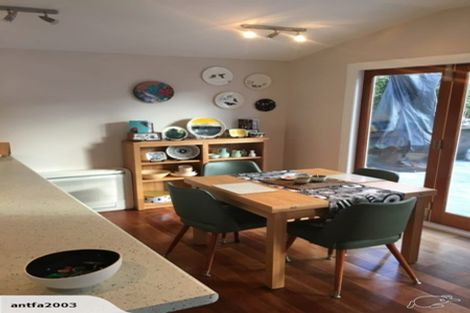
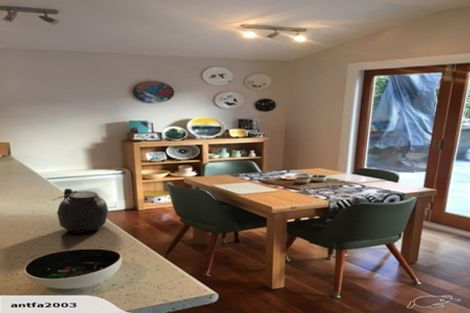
+ teapot [53,188,109,234]
